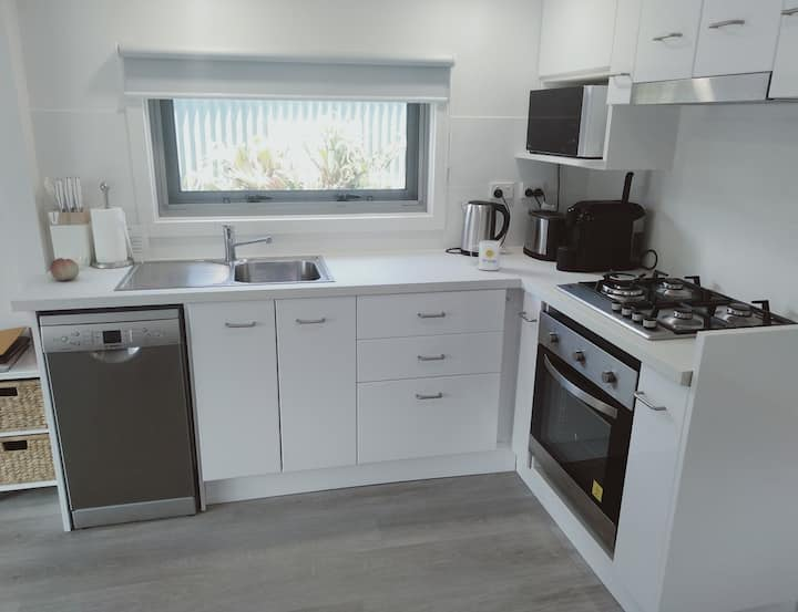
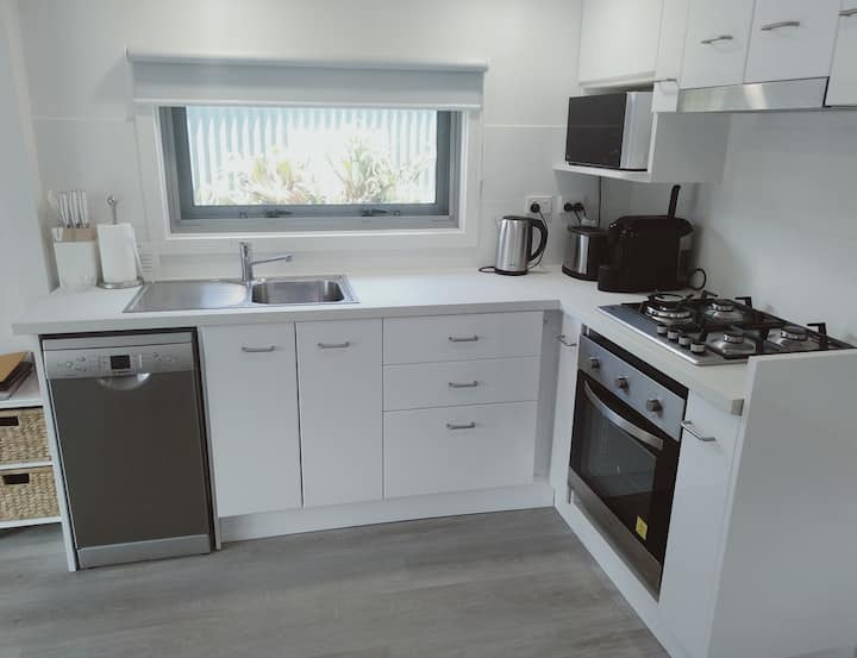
- mug [470,239,502,271]
- fruit [49,257,80,282]
